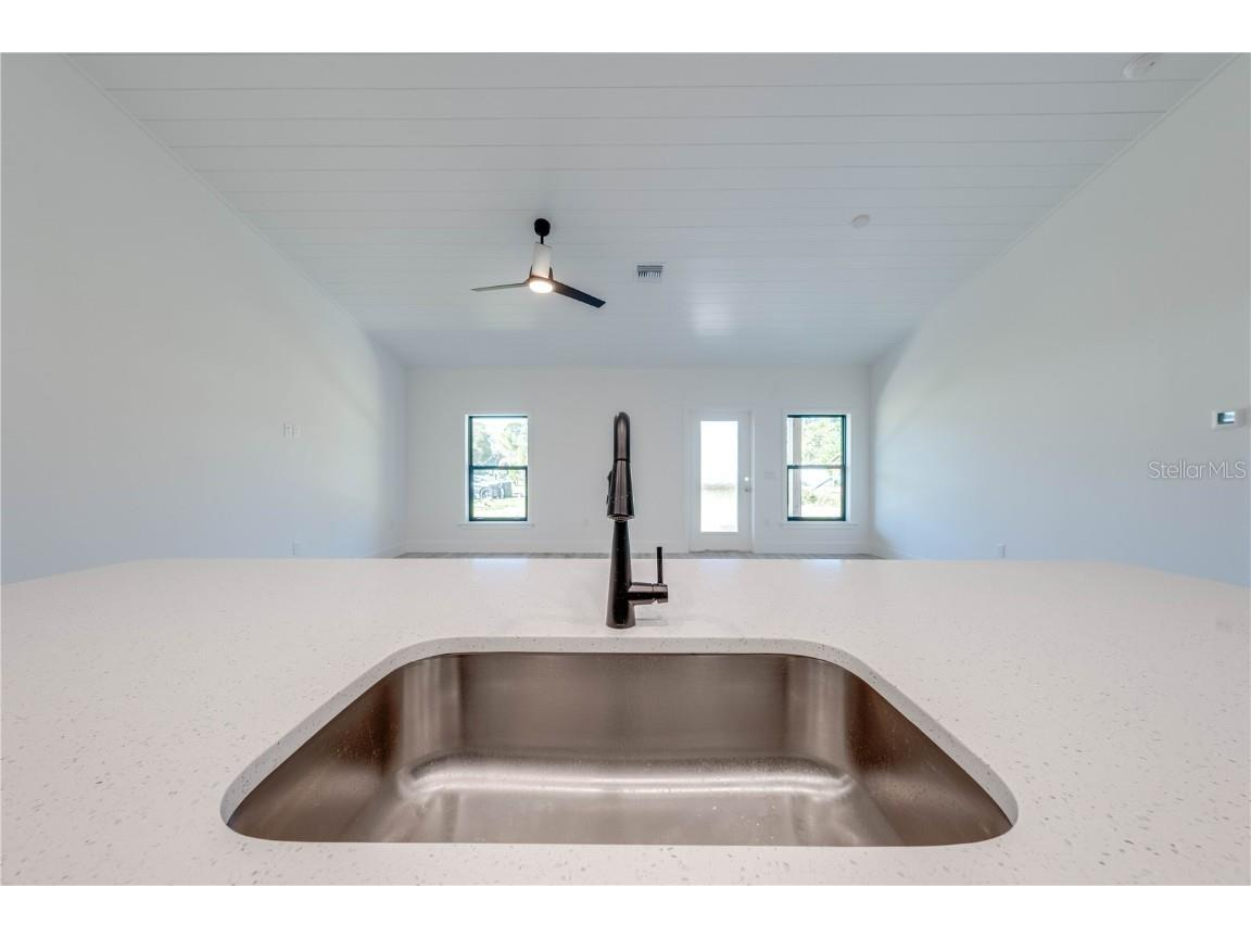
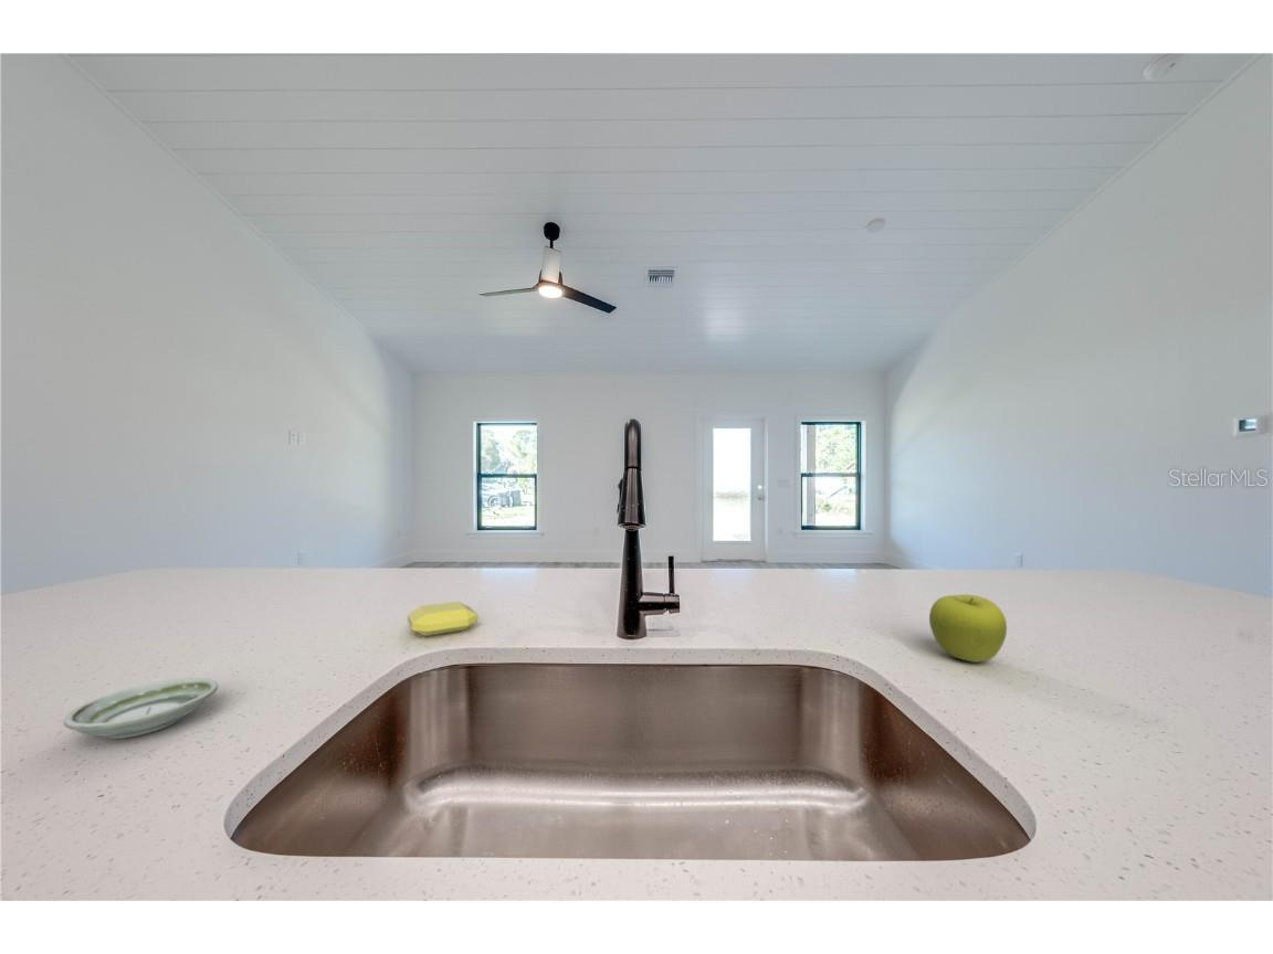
+ saucer [62,677,219,740]
+ soap bar [407,601,478,637]
+ fruit [928,593,1008,664]
